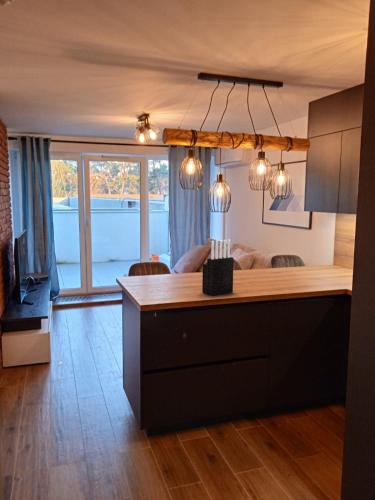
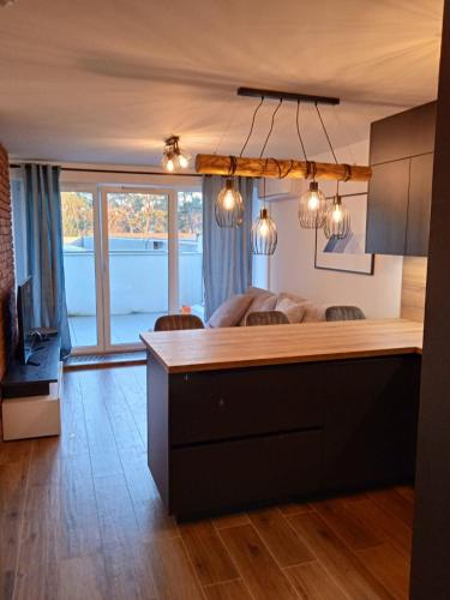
- knife block [201,239,235,297]
